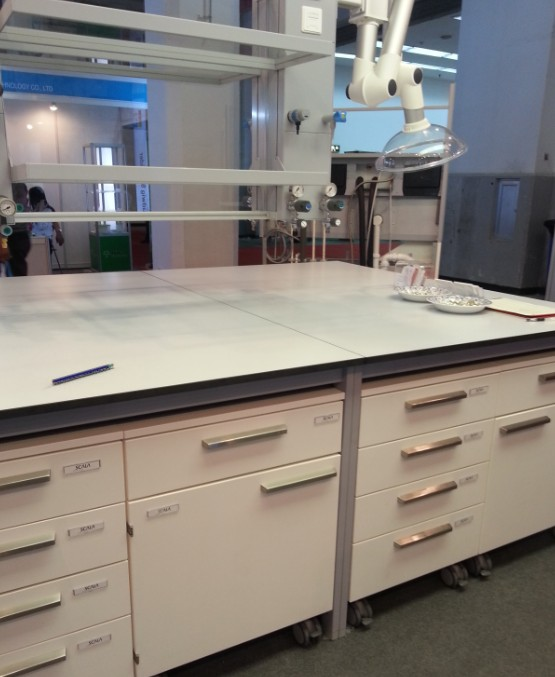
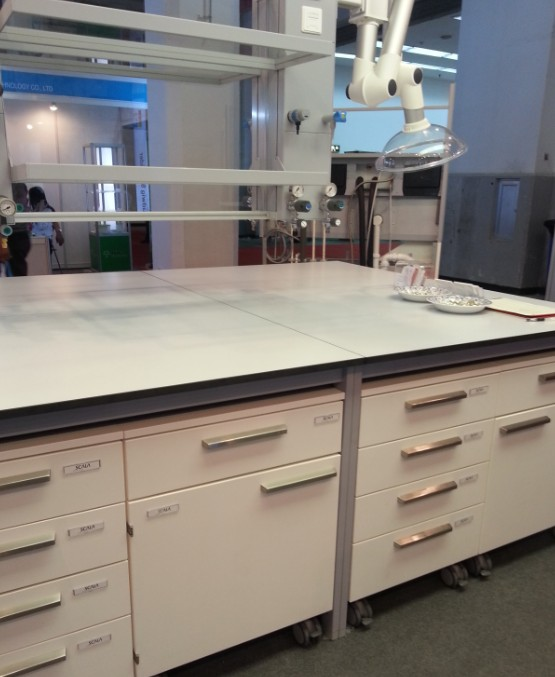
- pen [51,362,115,385]
